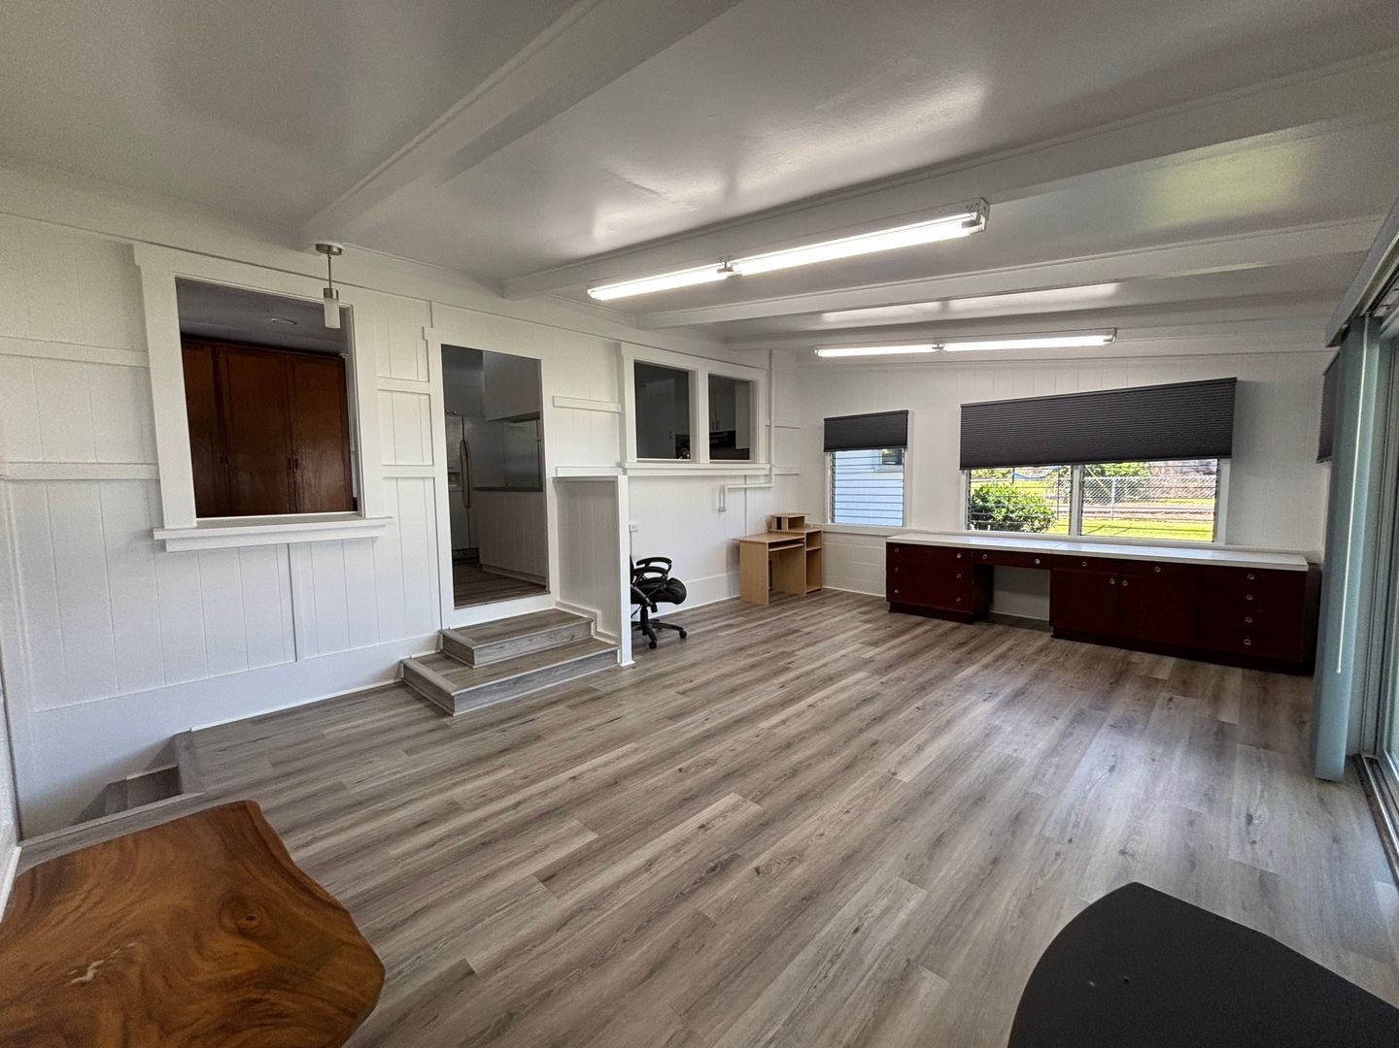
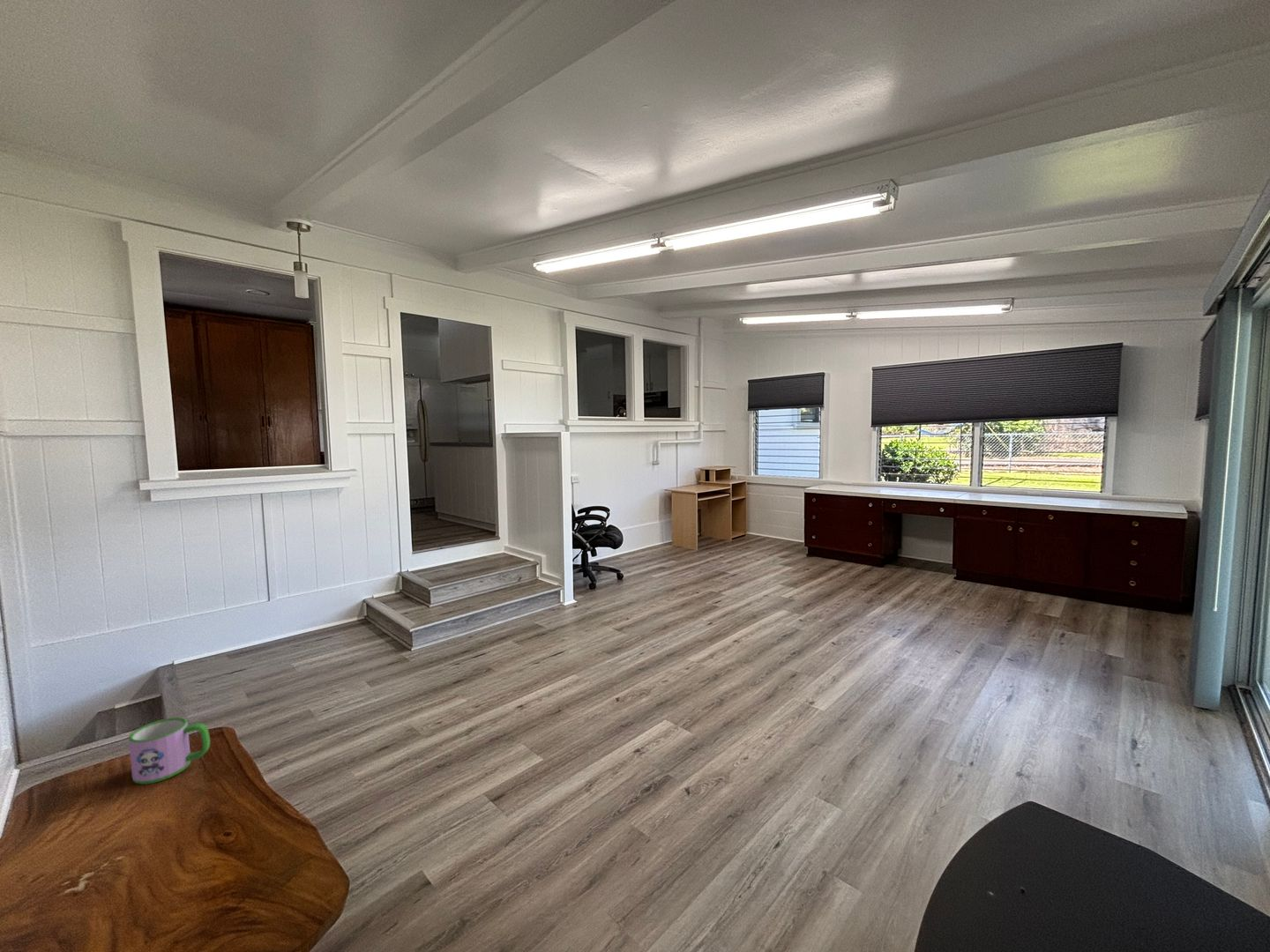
+ mug [128,717,211,785]
